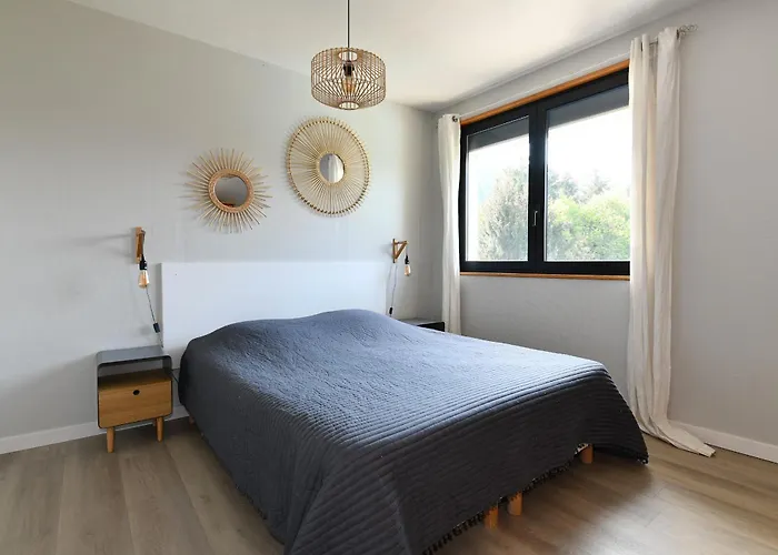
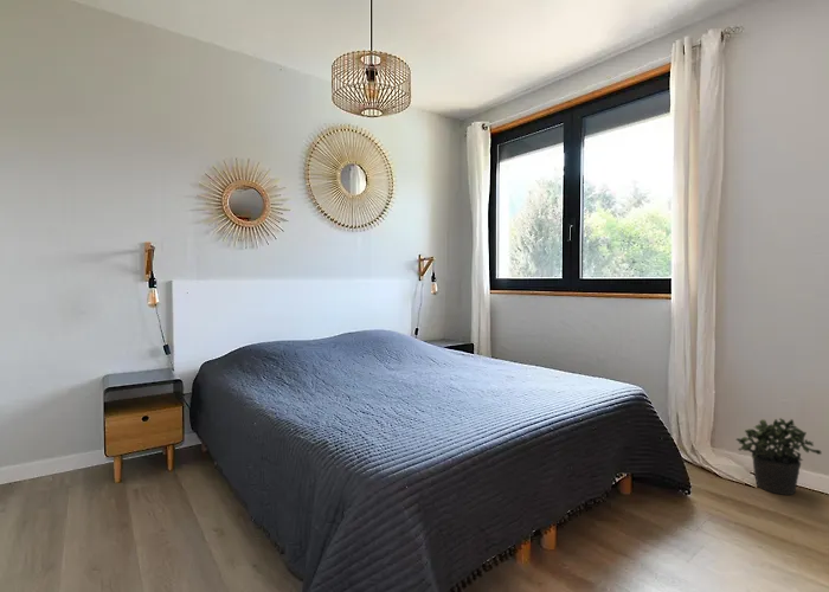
+ potted plant [734,417,822,496]
